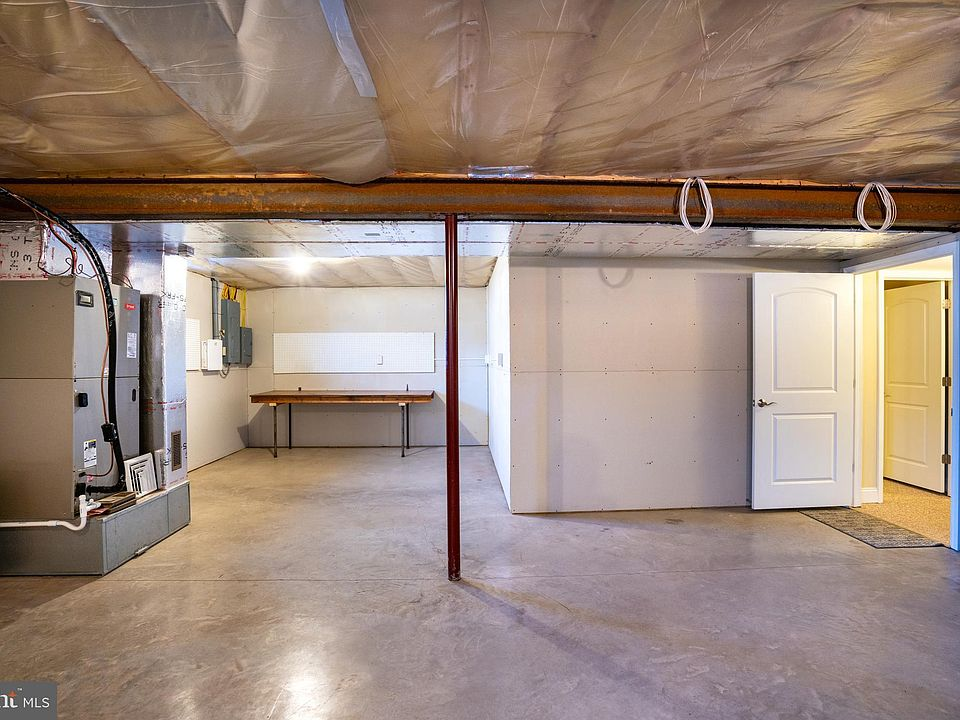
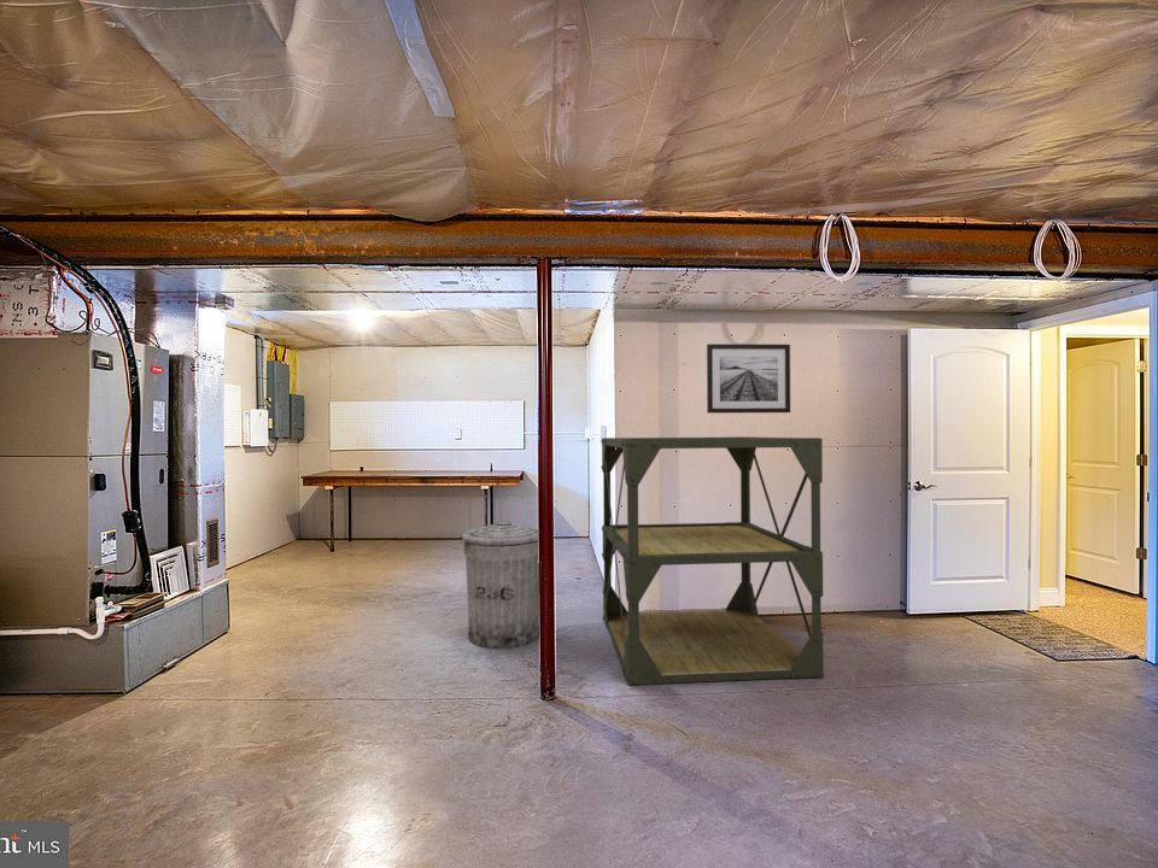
+ trash can [462,520,540,650]
+ wall art [706,342,791,415]
+ shelving unit [600,435,824,686]
